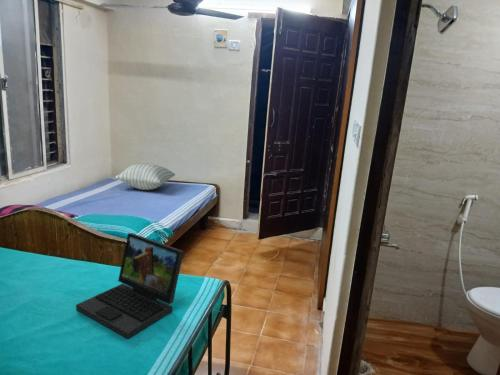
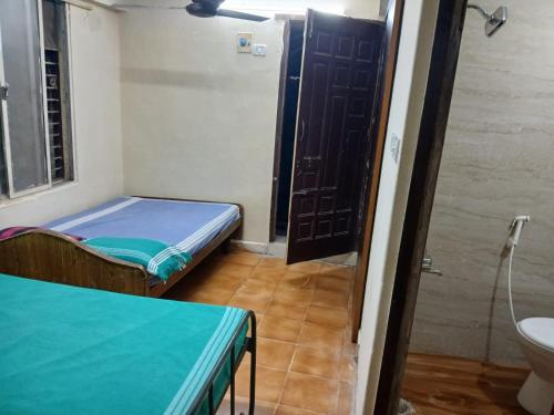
- pillow [114,162,176,191]
- laptop [75,232,185,340]
